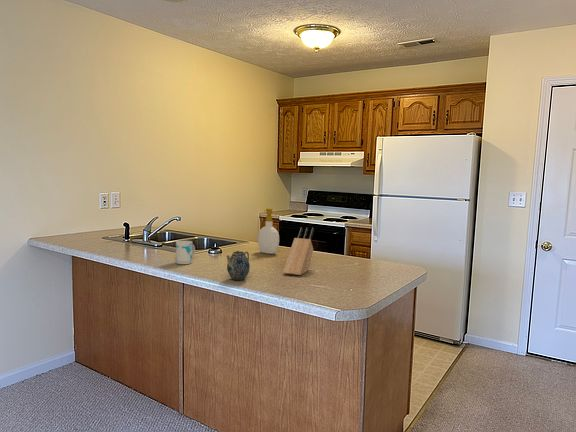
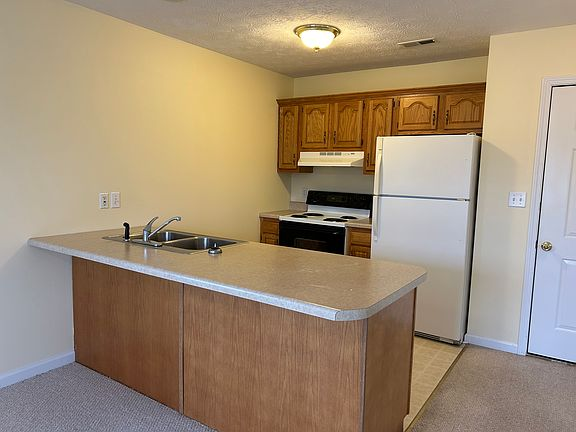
- soap bottle [257,207,280,255]
- teapot [225,250,251,281]
- knife block [282,226,315,276]
- mug [175,240,196,265]
